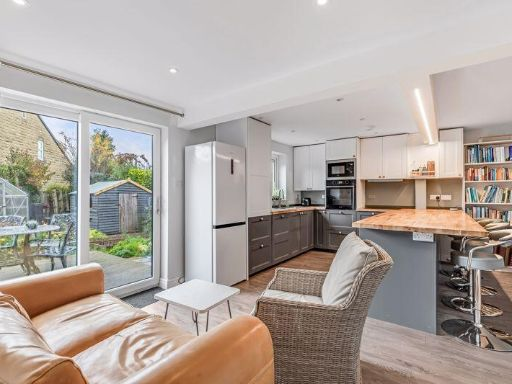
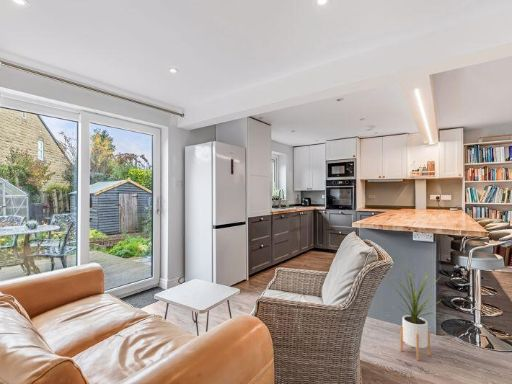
+ house plant [389,263,443,362]
